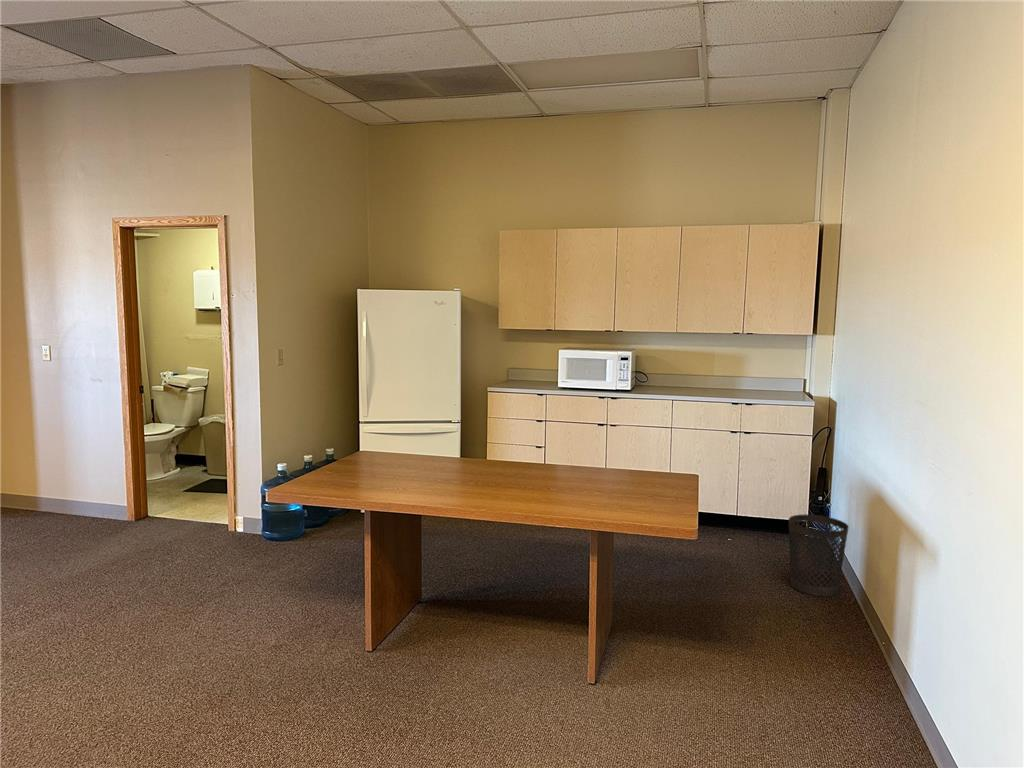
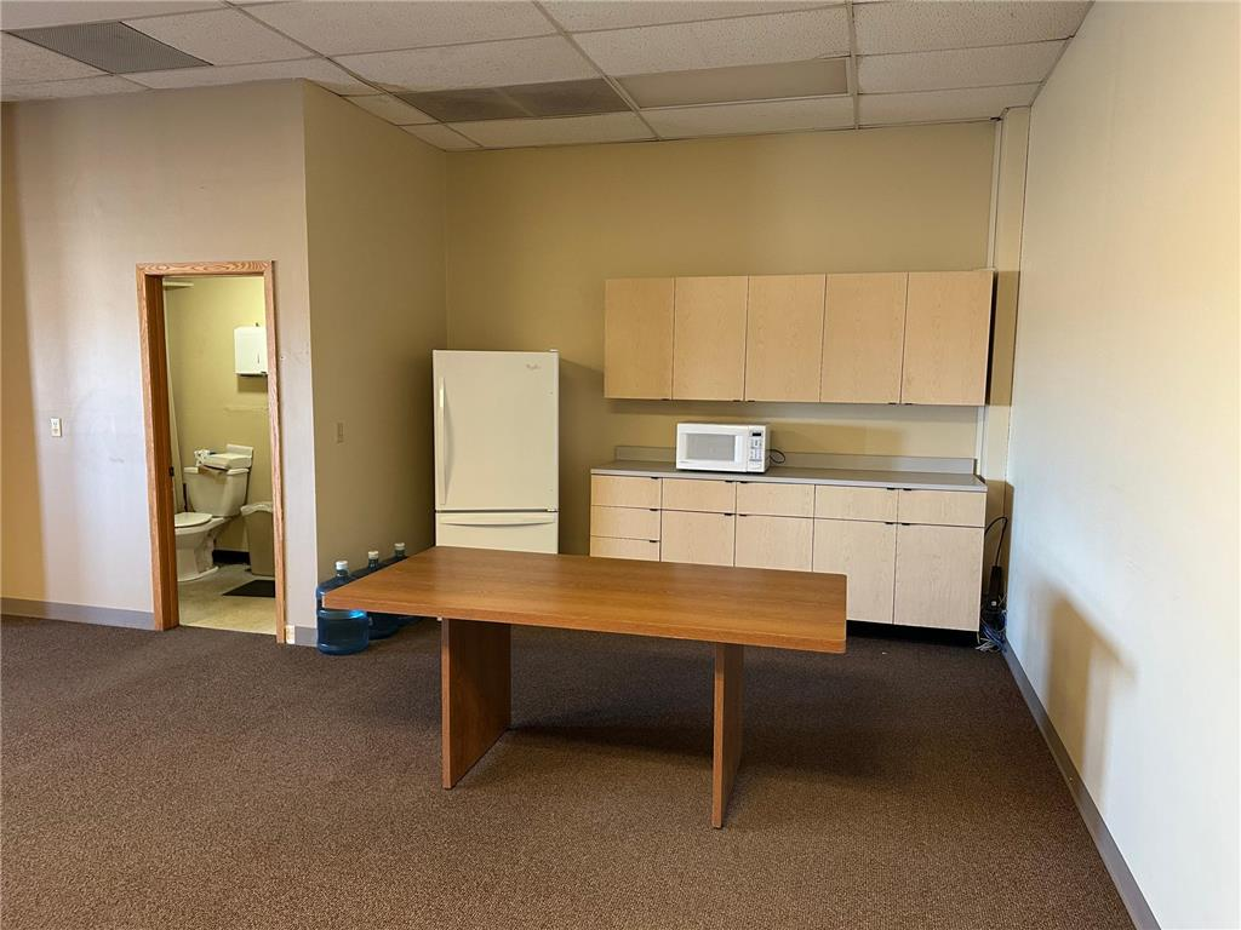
- trash bin [788,514,850,597]
